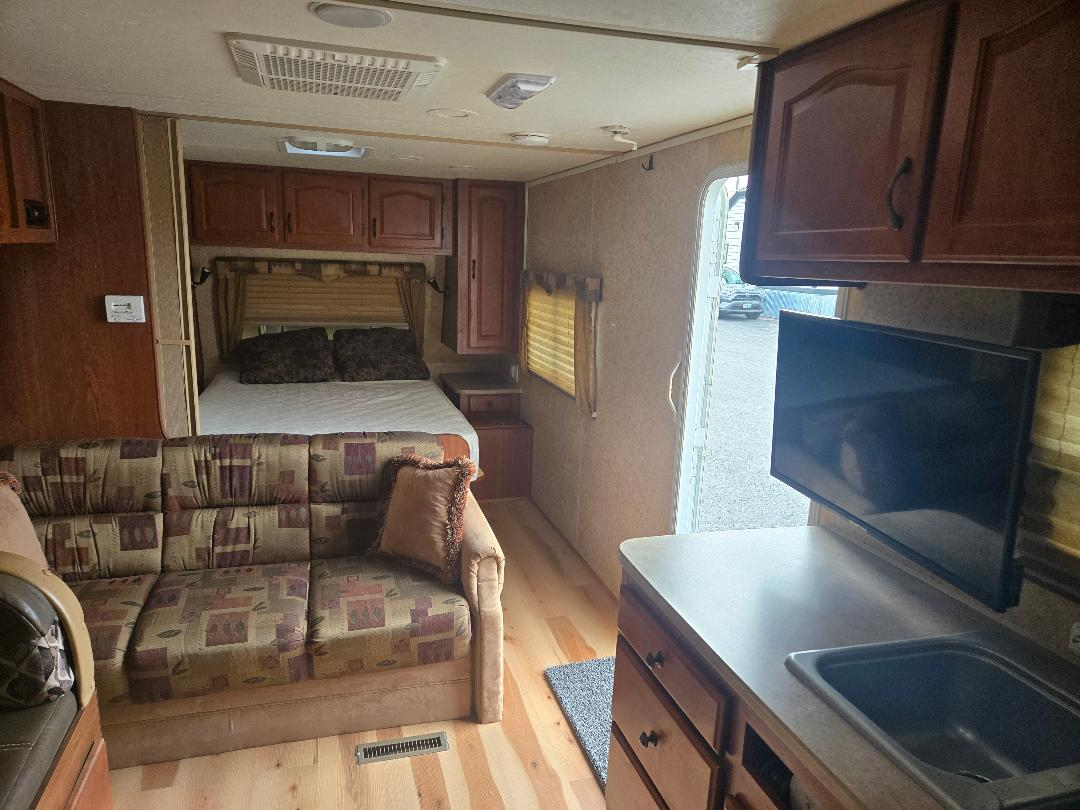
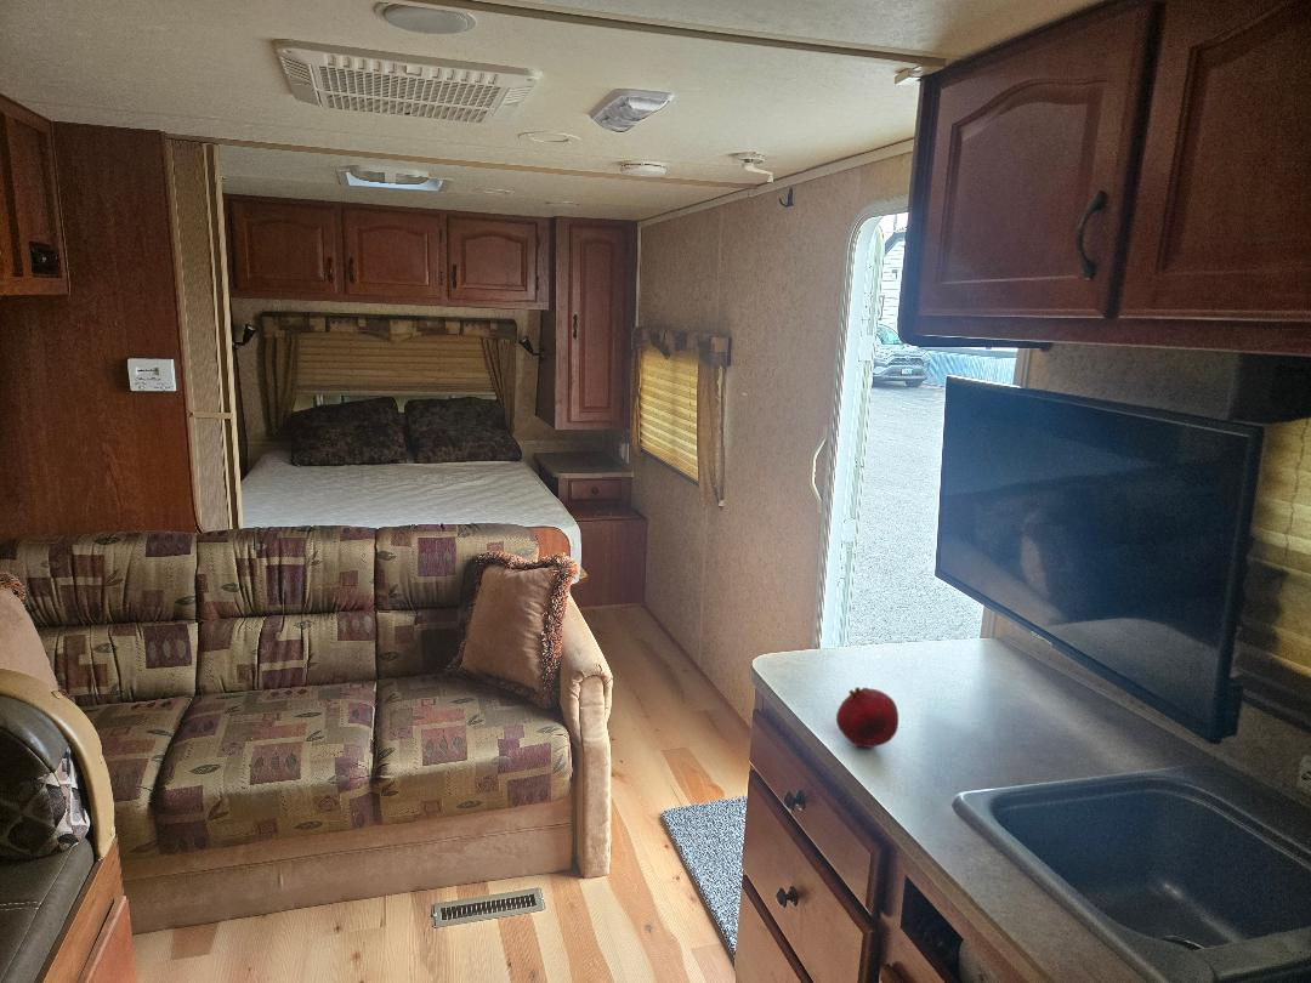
+ fruit [835,686,899,749]
